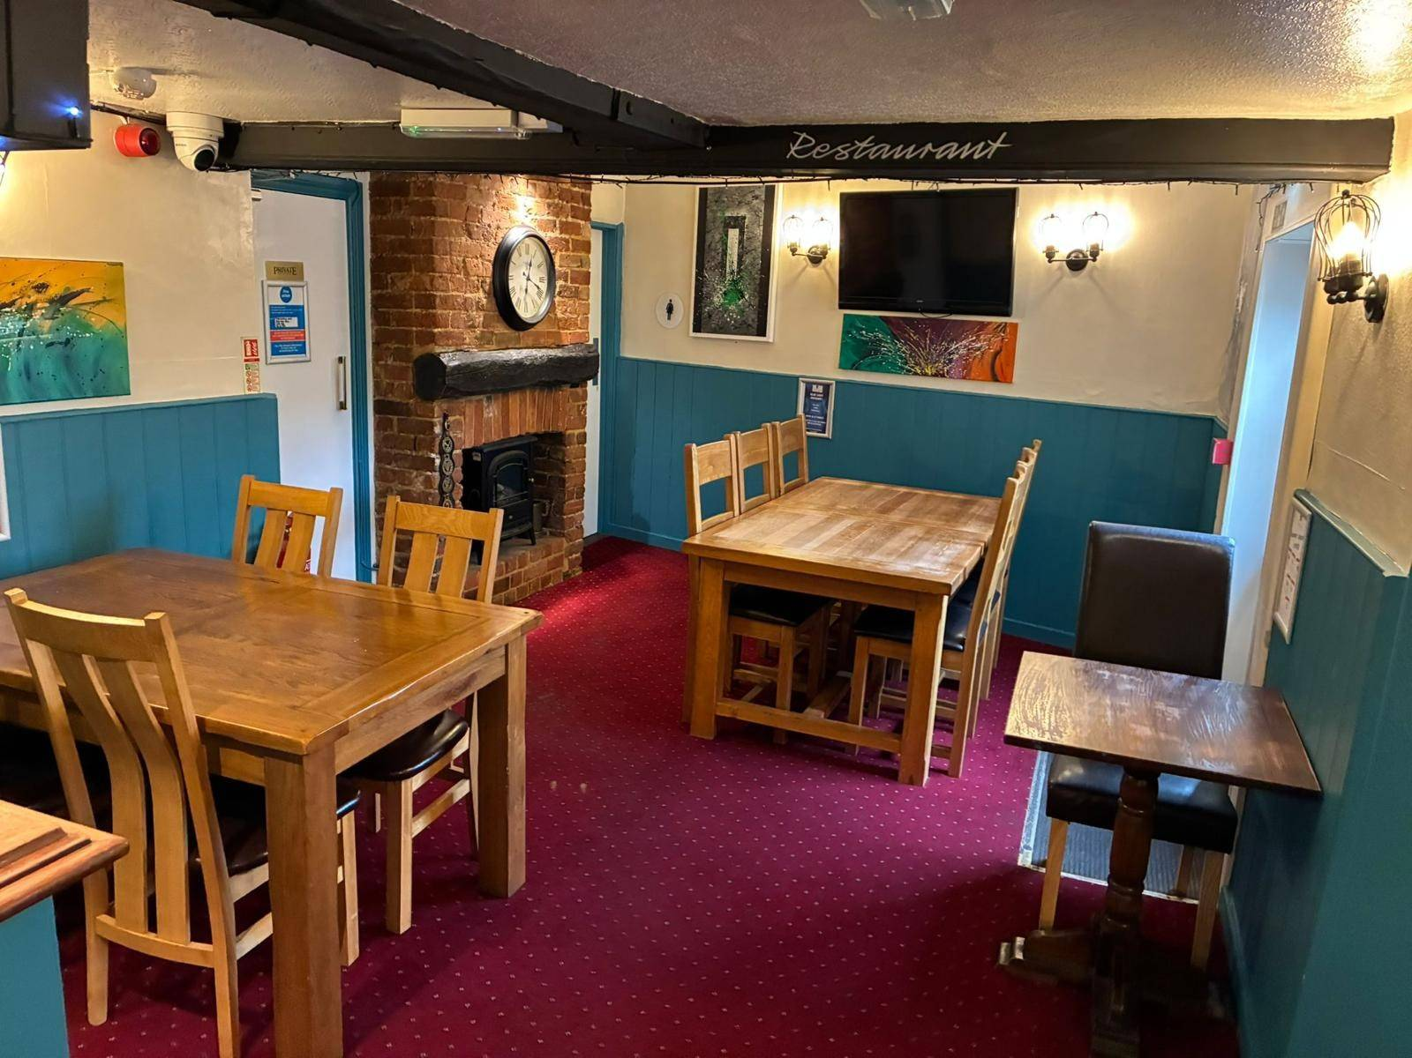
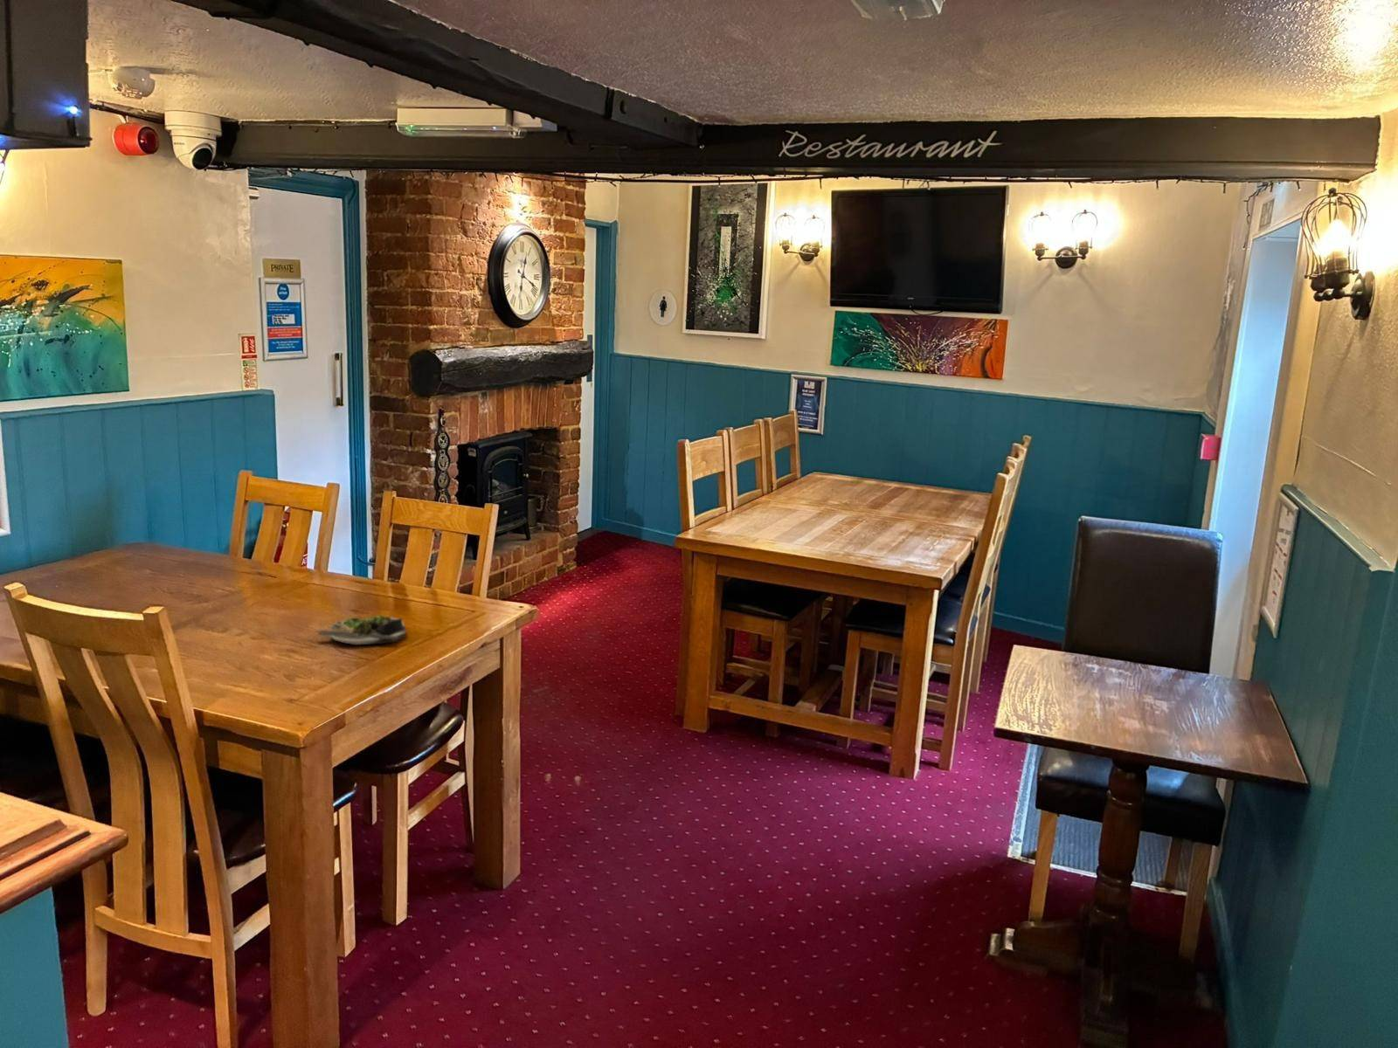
+ salad plate [316,615,407,645]
